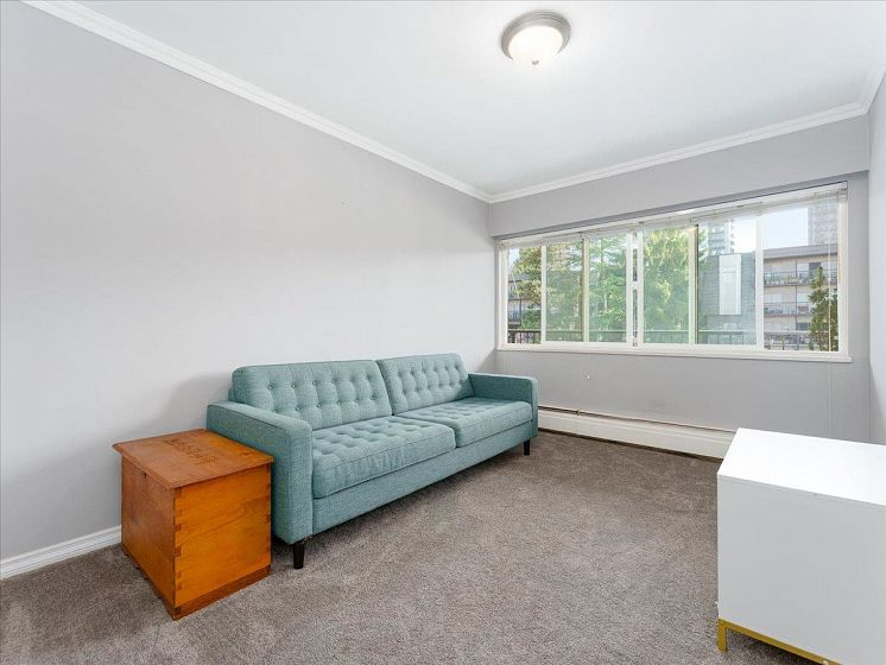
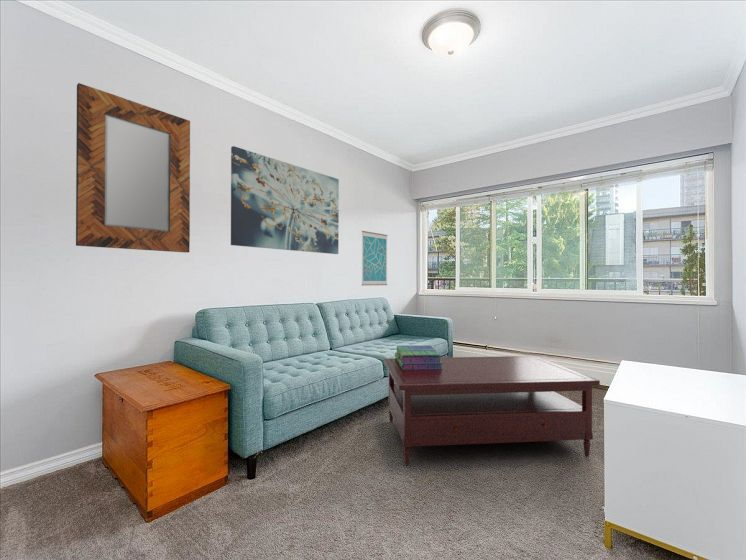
+ wall art [361,230,388,287]
+ home mirror [75,82,191,253]
+ stack of books [394,344,443,370]
+ wall art [230,145,340,255]
+ coffee table [383,355,601,466]
